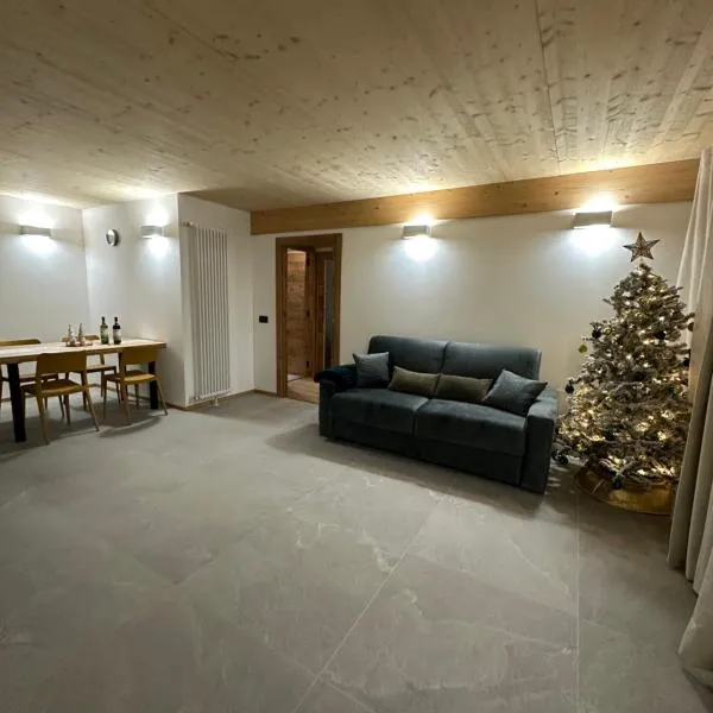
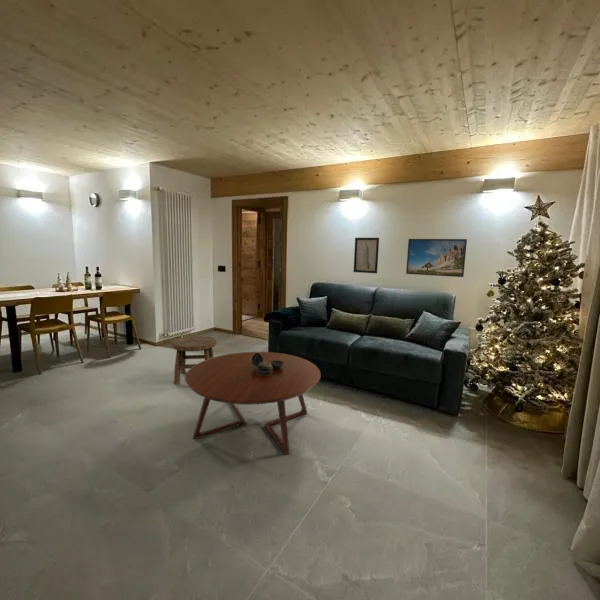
+ coffee table [184,351,322,455]
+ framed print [405,238,468,278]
+ wall art [353,237,380,274]
+ decorative bowl [251,353,284,375]
+ stool [171,335,218,385]
